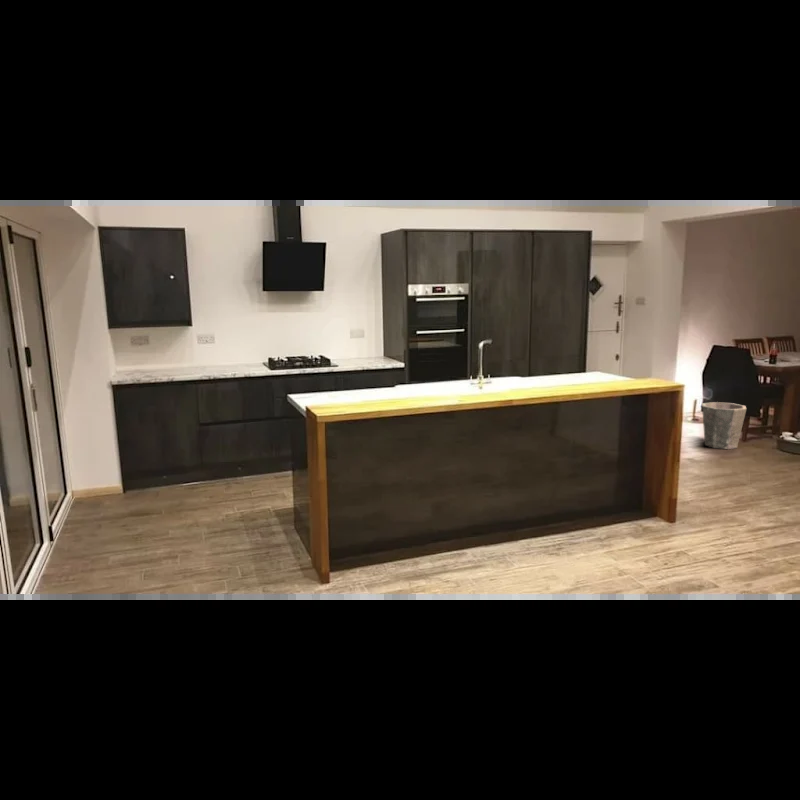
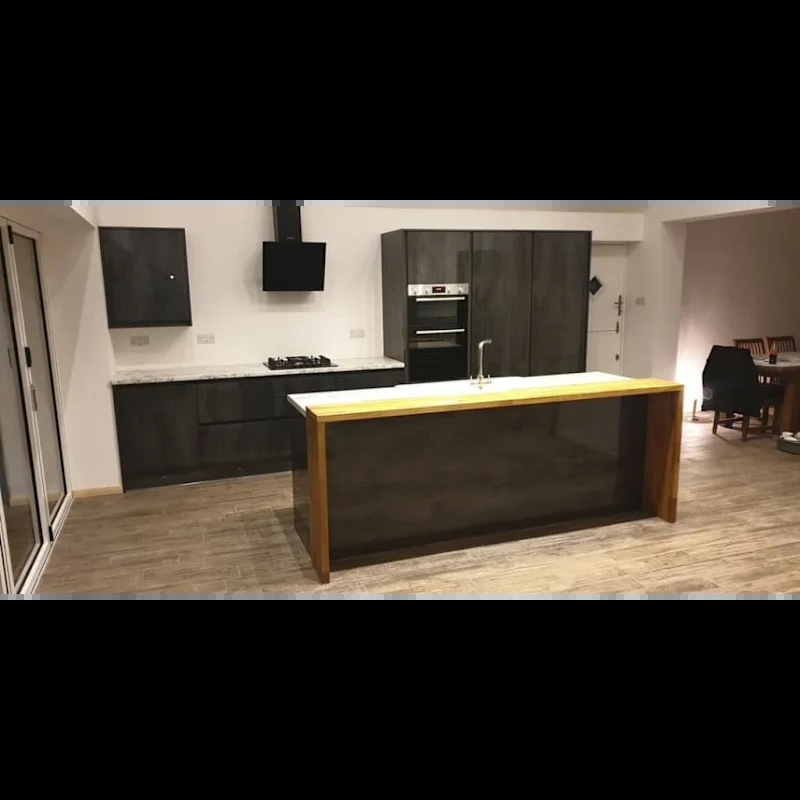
- waste bin [701,401,747,450]
